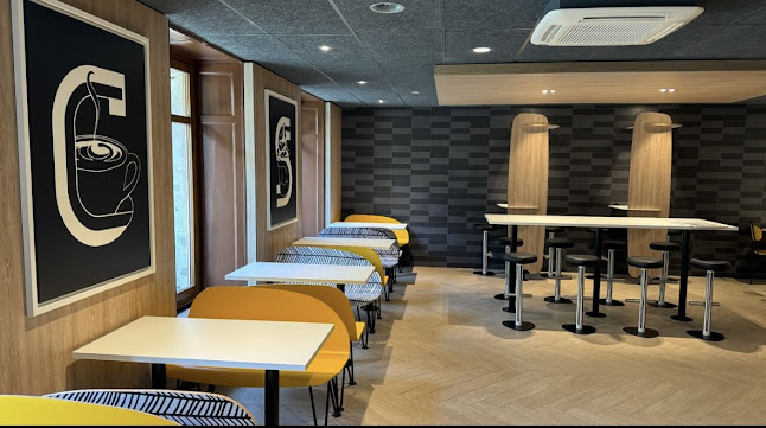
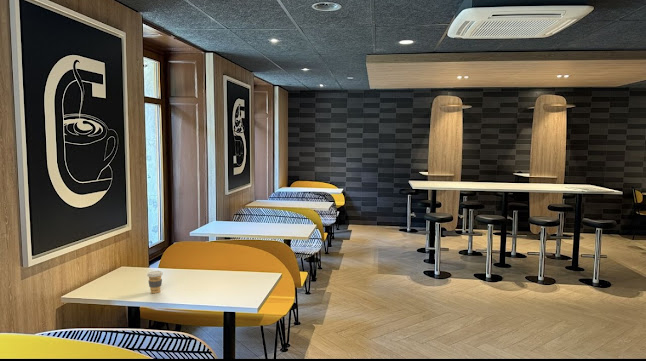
+ coffee cup [146,270,164,294]
